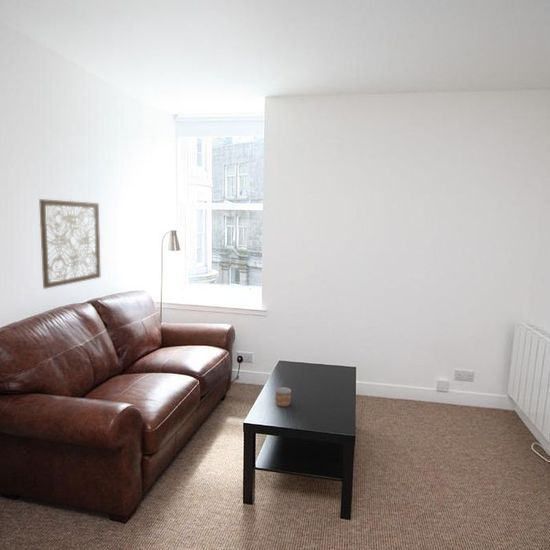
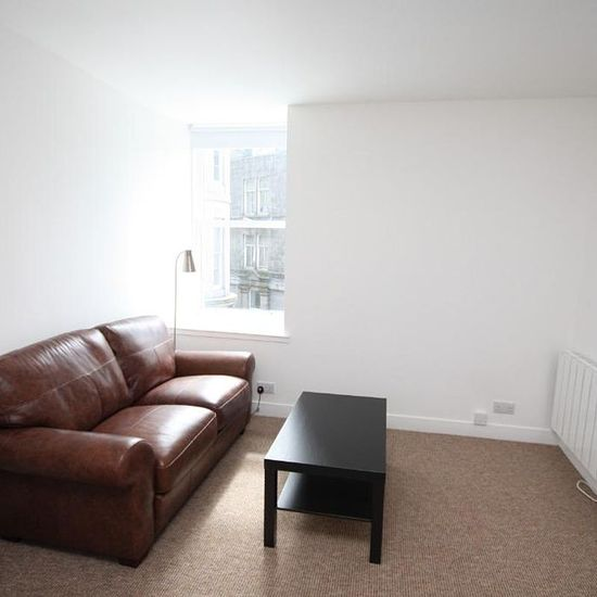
- mug [274,386,292,408]
- wall art [38,198,102,290]
